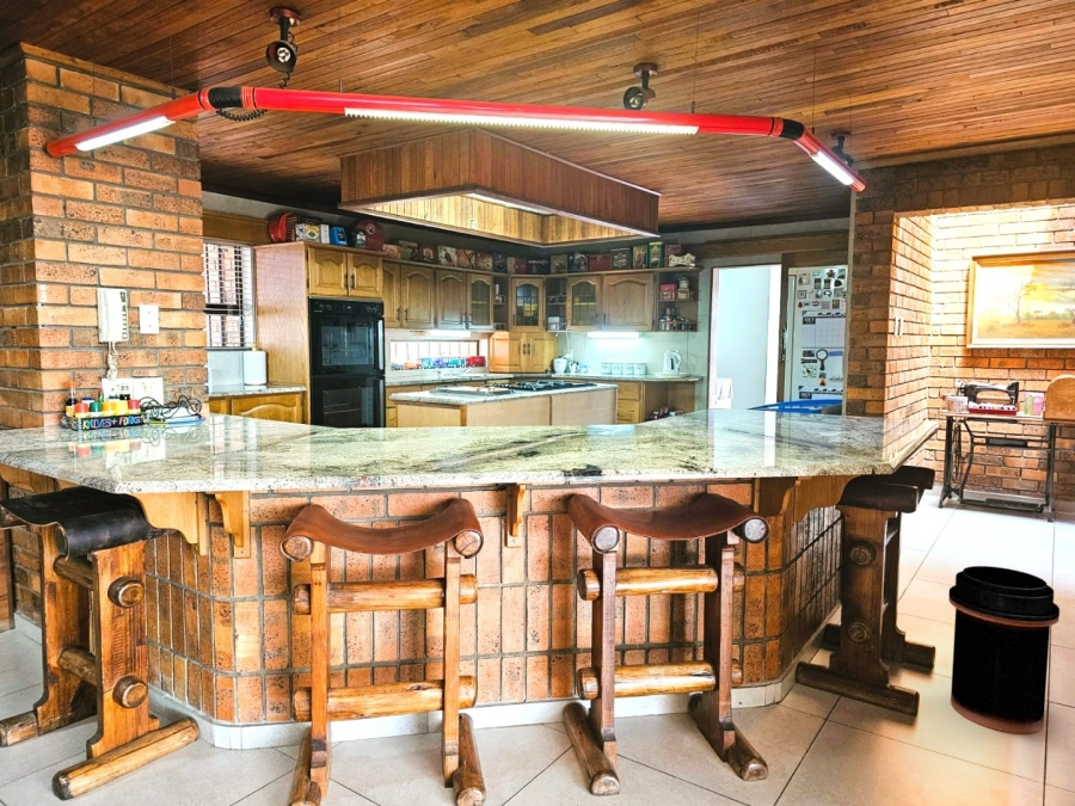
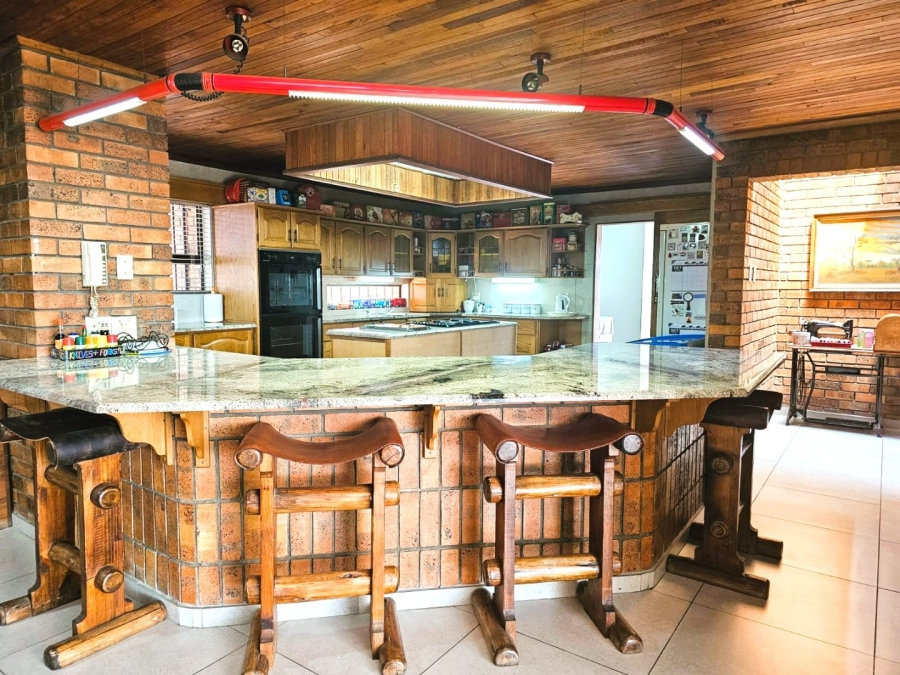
- trash can [947,565,1061,734]
